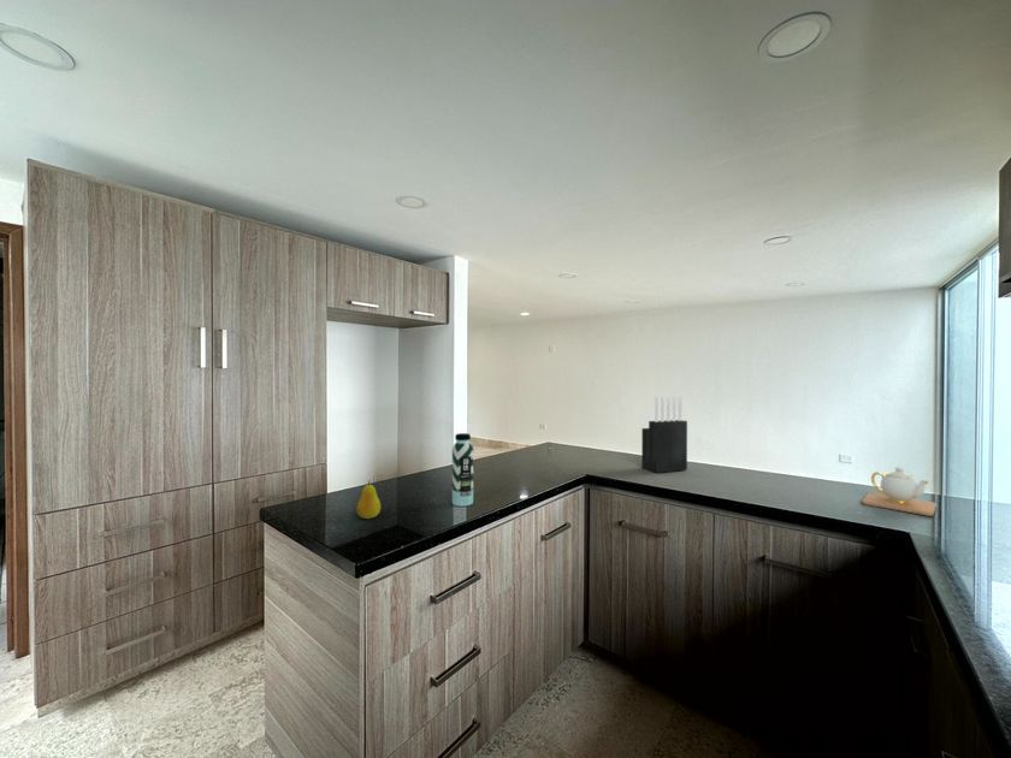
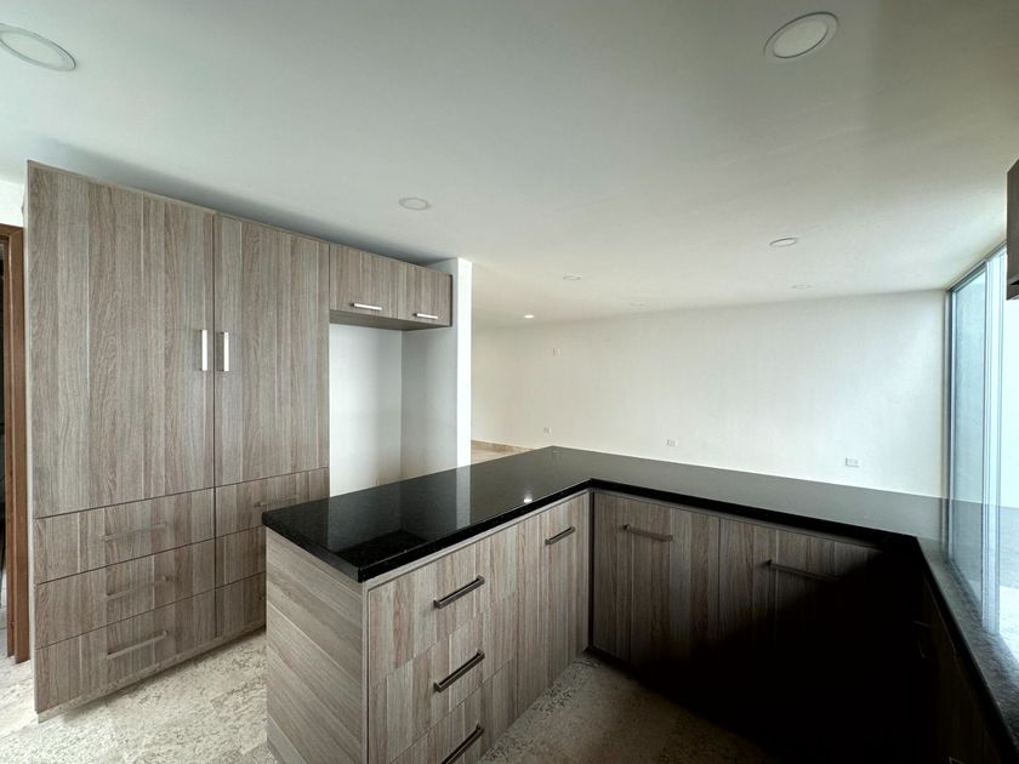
- teapot [861,466,938,517]
- water bottle [451,432,474,508]
- fruit [356,479,382,520]
- knife block [640,395,688,474]
